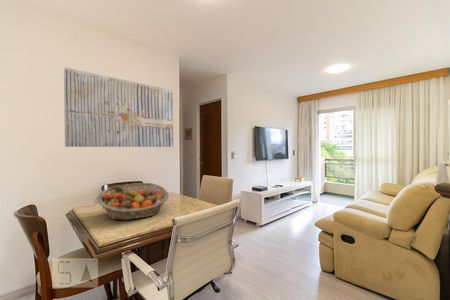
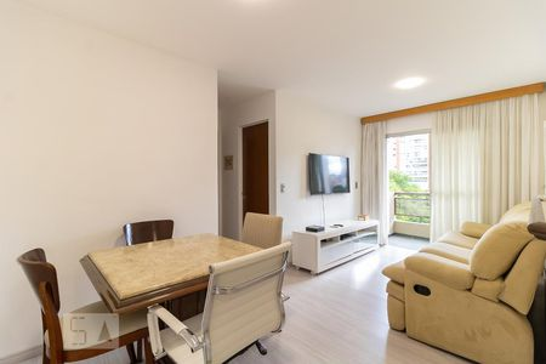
- fruit basket [97,182,170,221]
- wall art [63,66,174,148]
